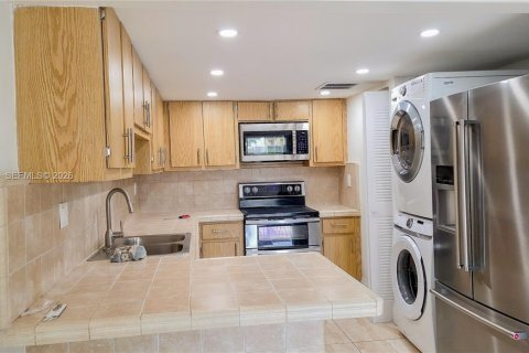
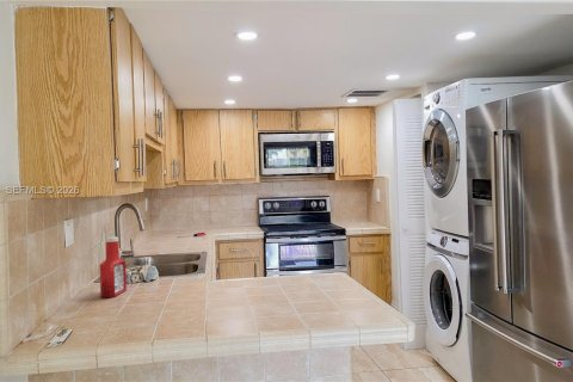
+ soap bottle [98,236,128,298]
